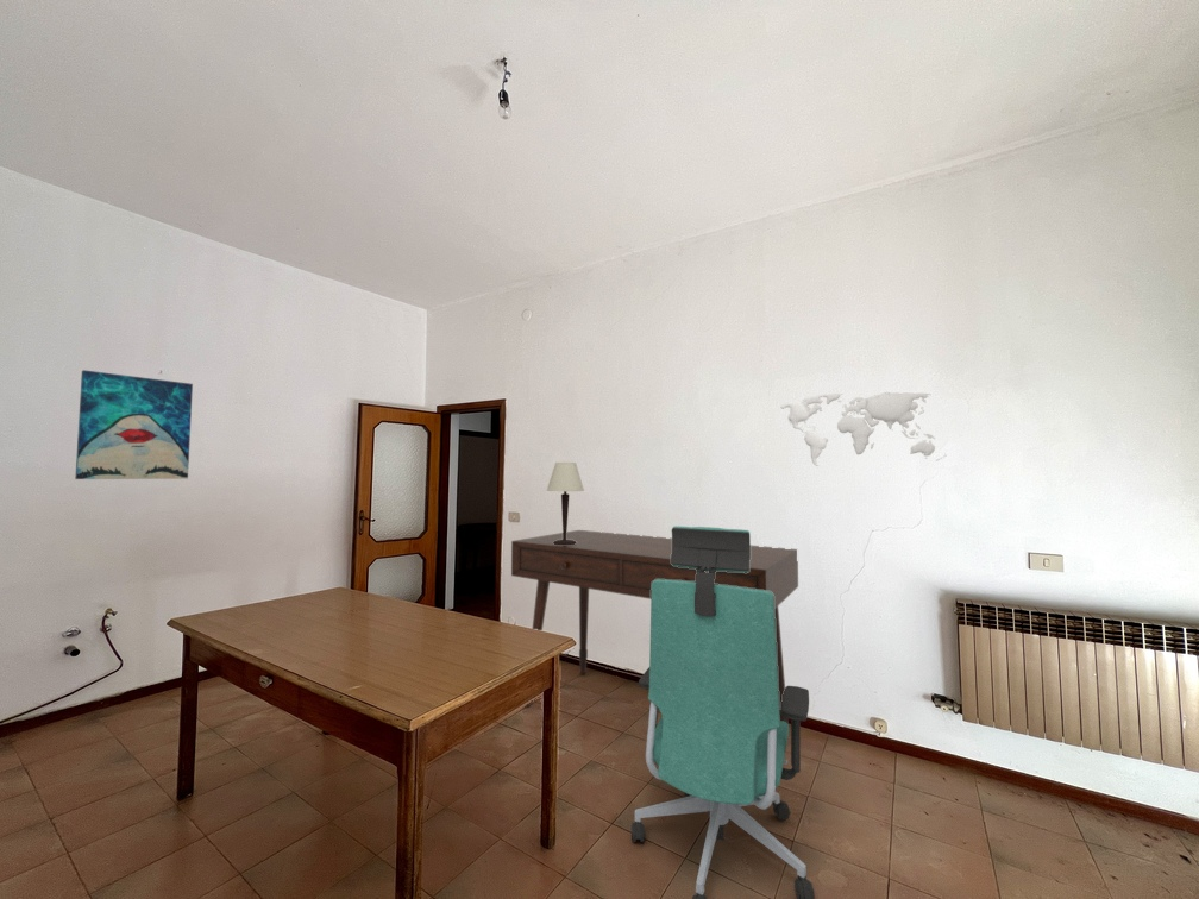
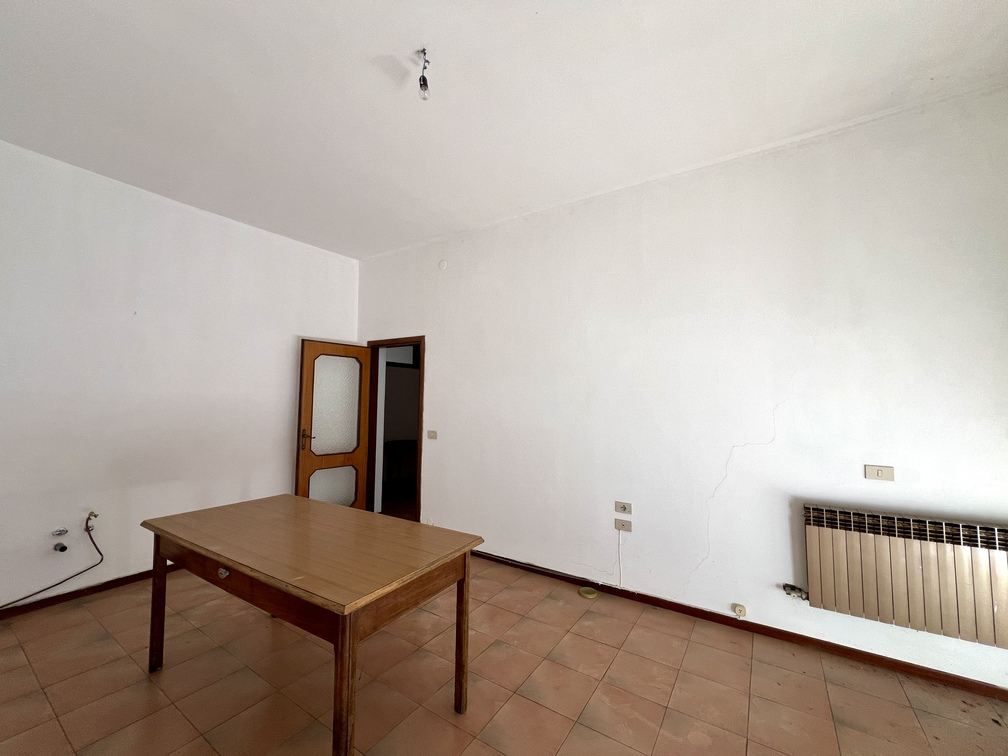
- table lamp [546,461,585,545]
- desk [510,529,799,725]
- chair [630,526,815,899]
- wall art [74,369,194,480]
- world map [779,391,948,467]
